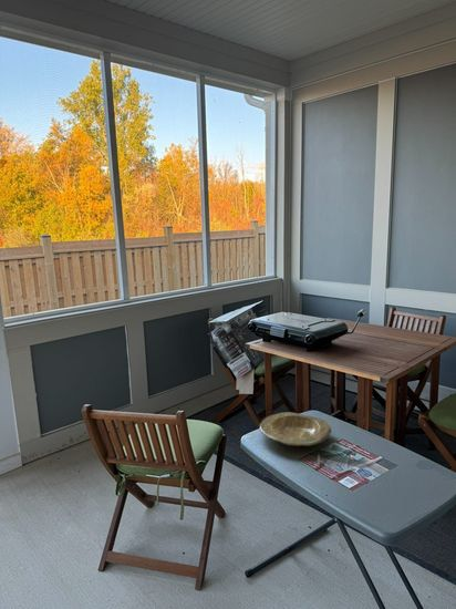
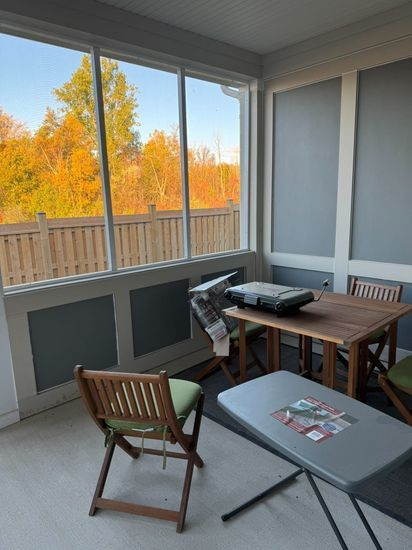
- plate [258,411,332,447]
